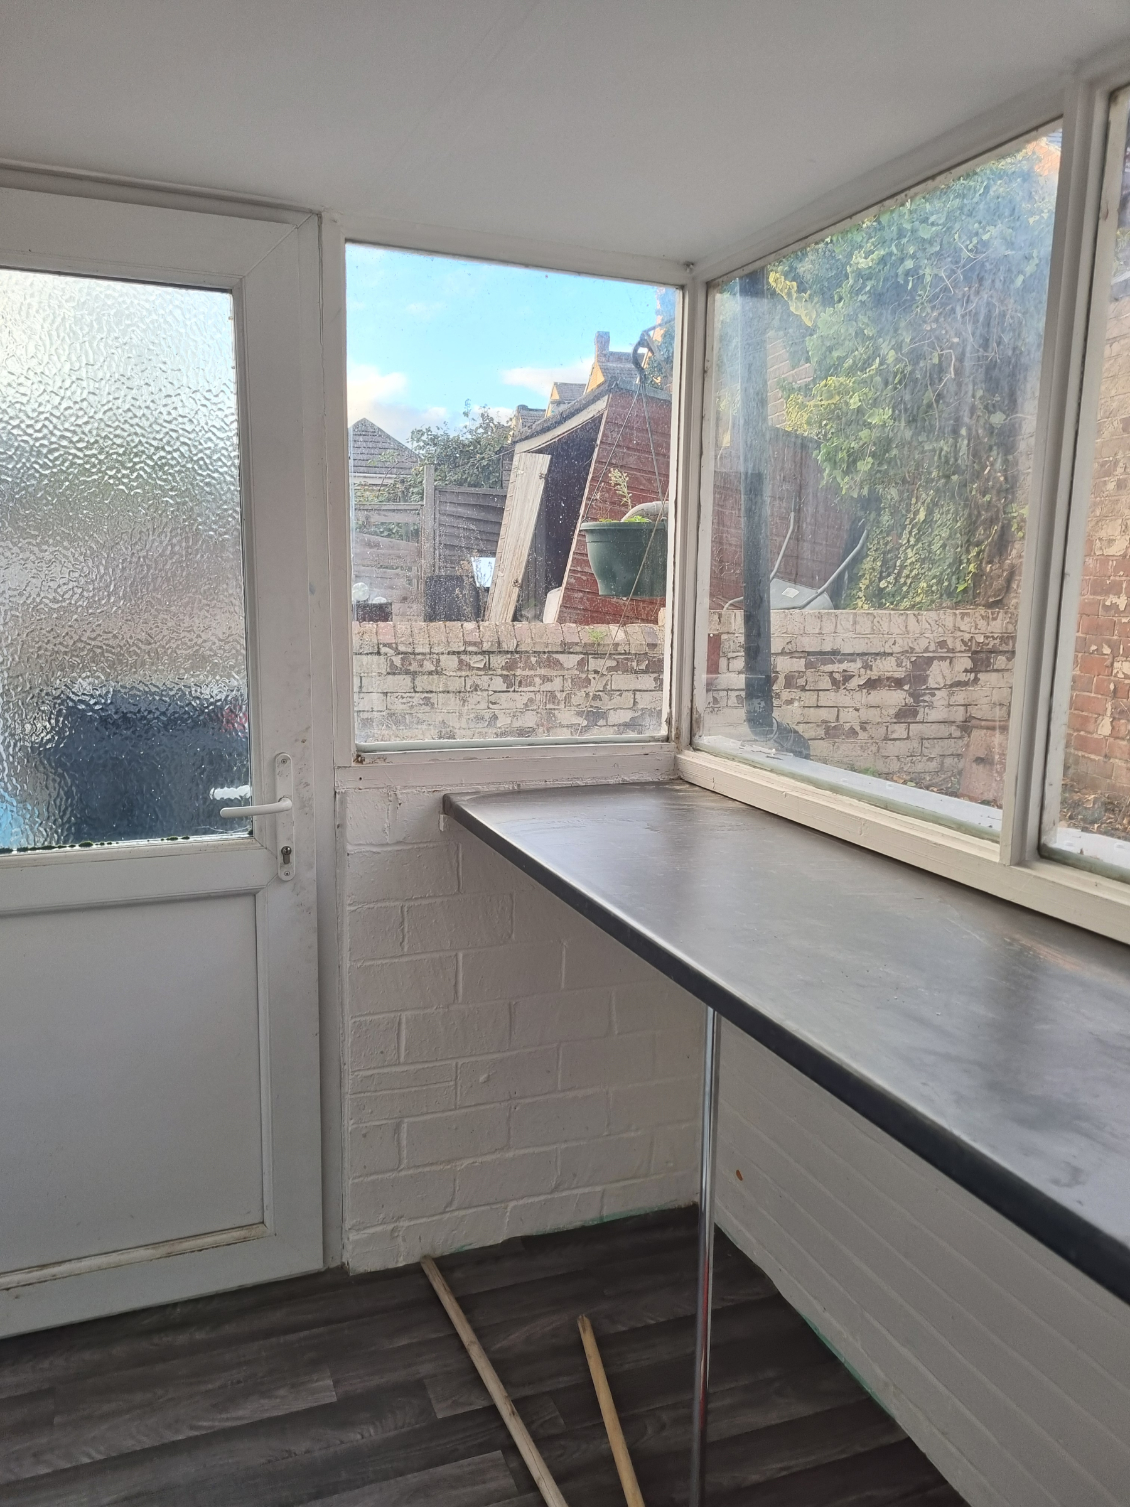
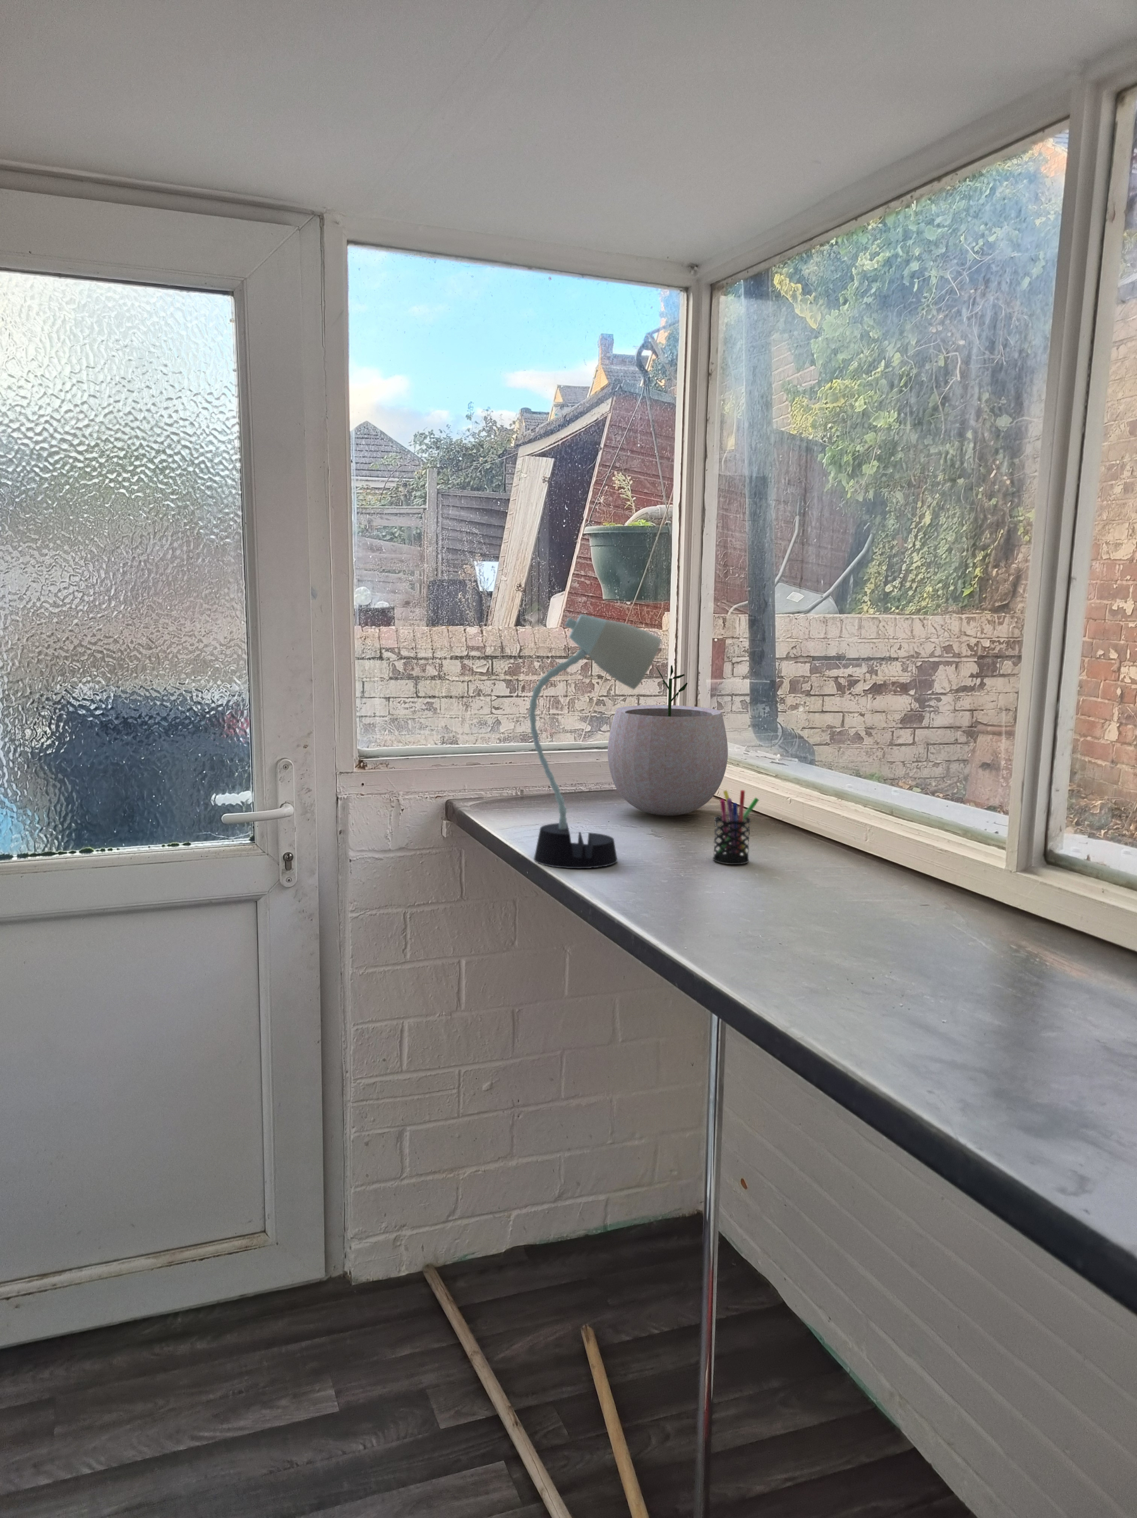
+ pen holder [712,789,760,865]
+ desk lamp [529,613,662,869]
+ plant pot [607,665,729,816]
